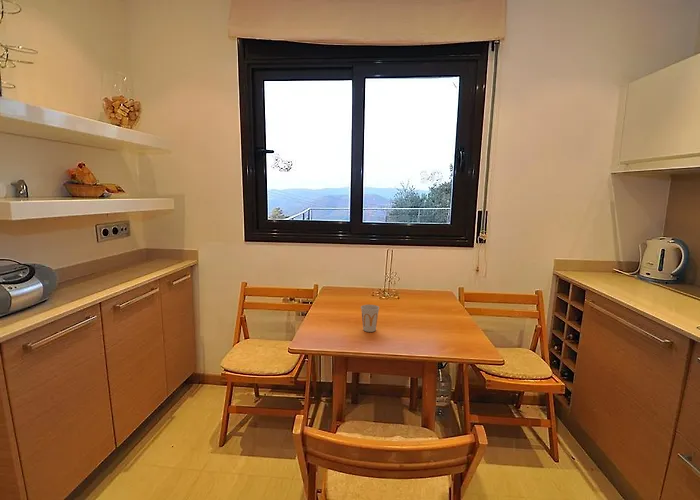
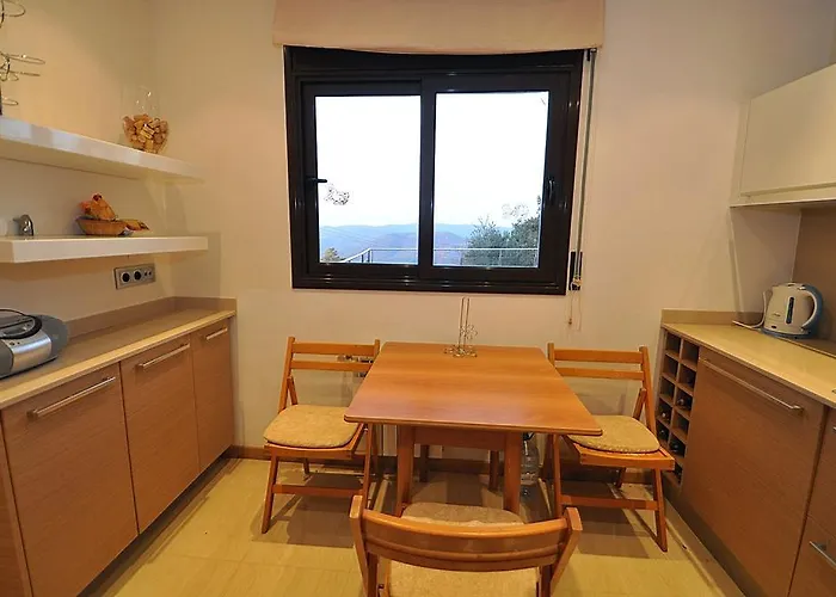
- cup [360,304,380,333]
